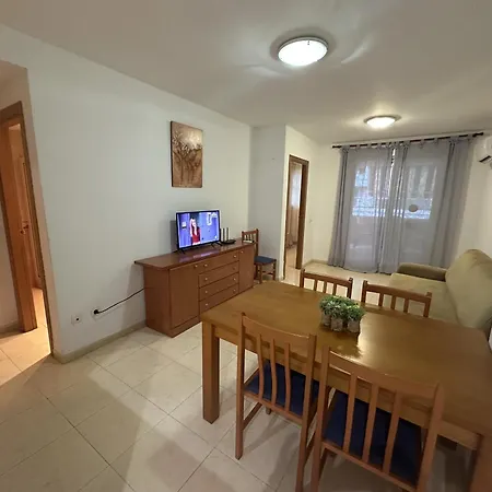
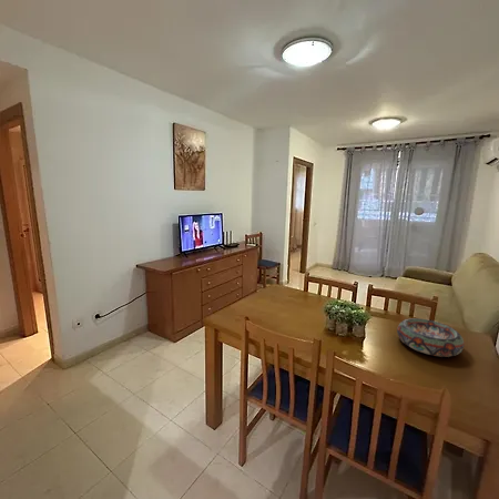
+ decorative bowl [396,317,466,358]
